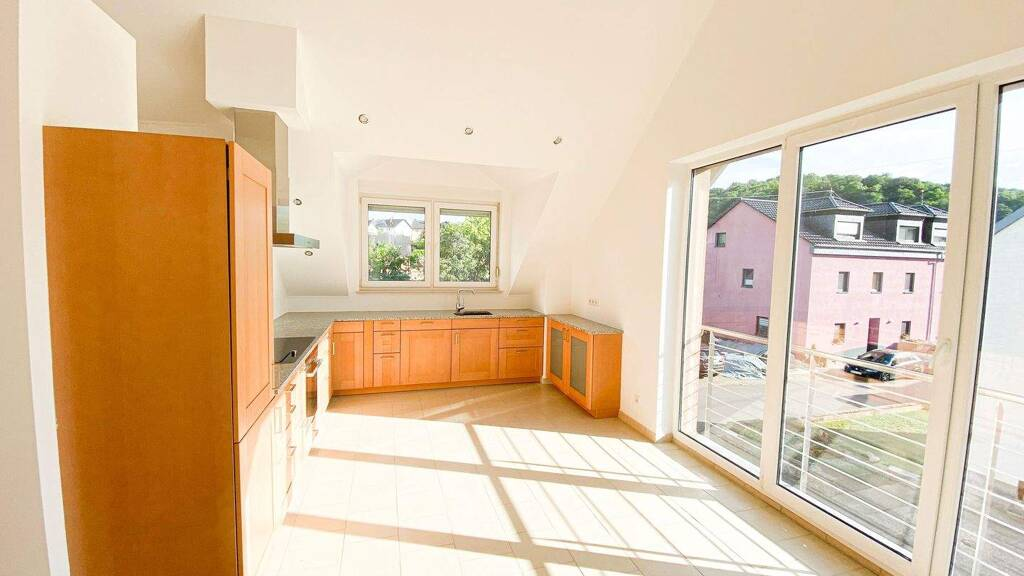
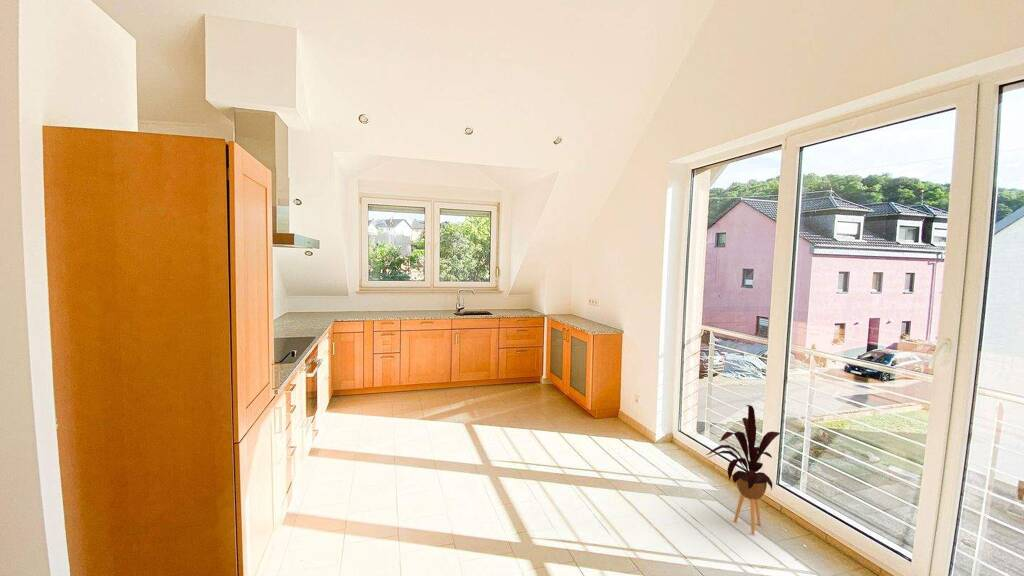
+ house plant [705,404,781,535]
